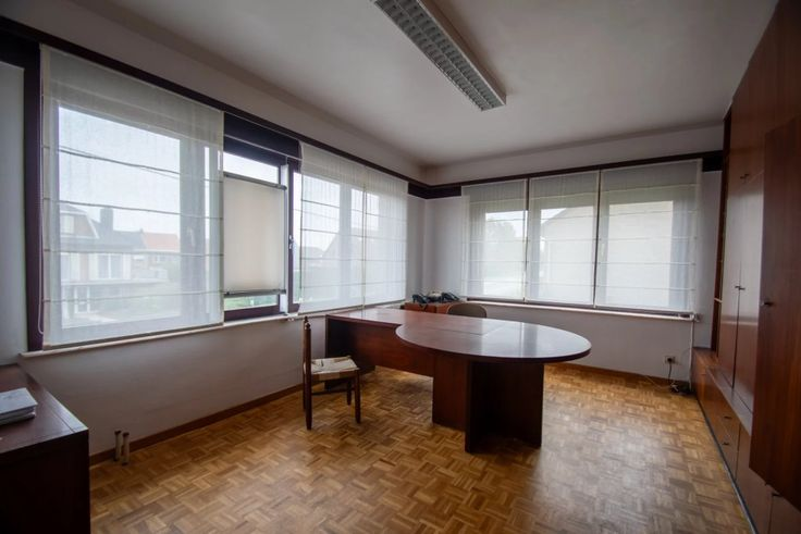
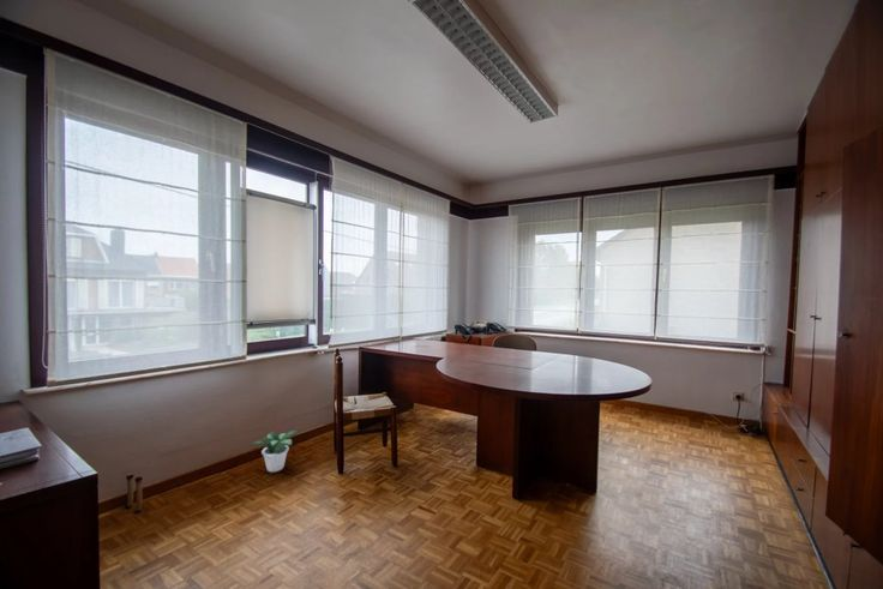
+ potted plant [251,429,301,473]
